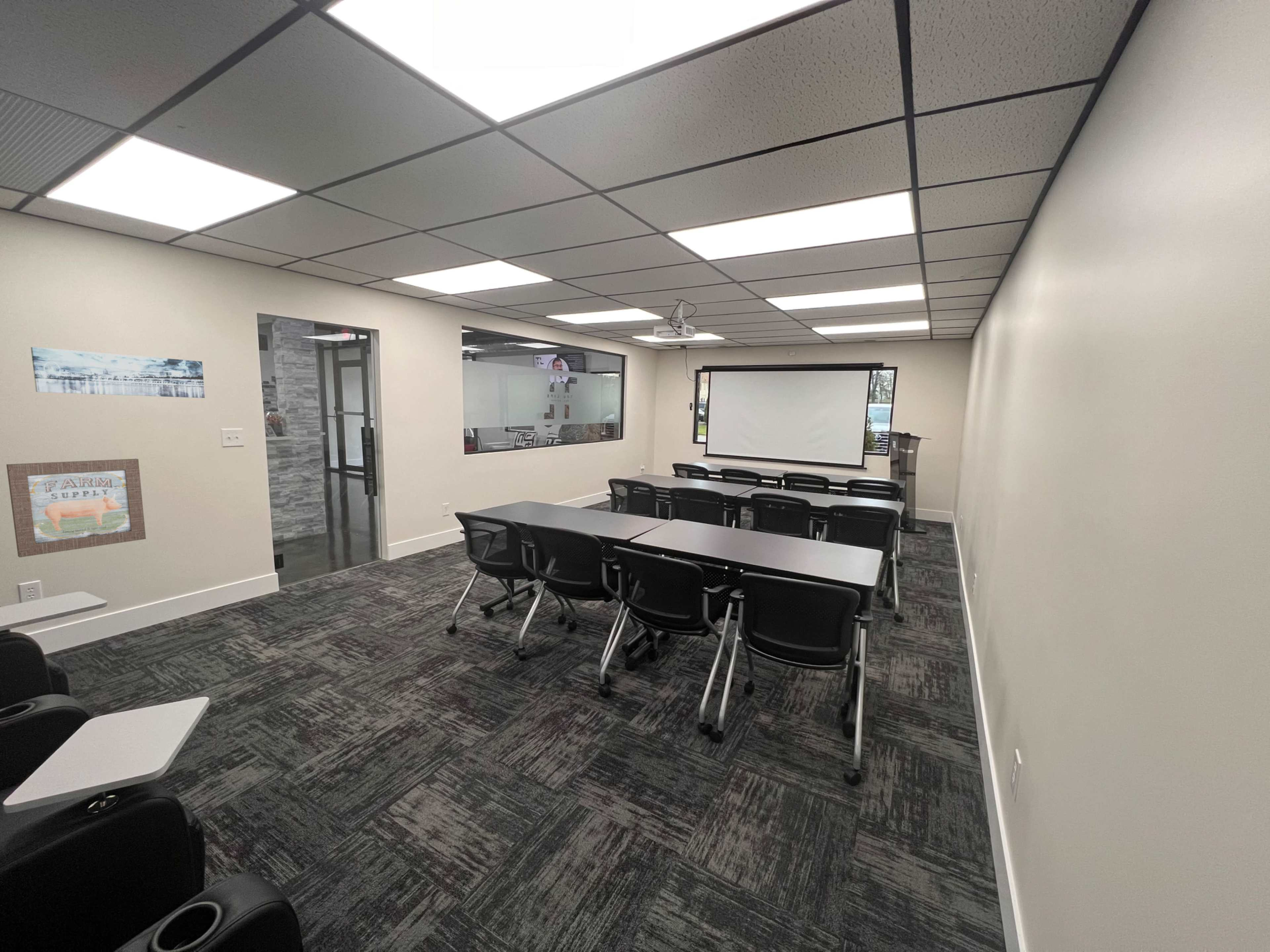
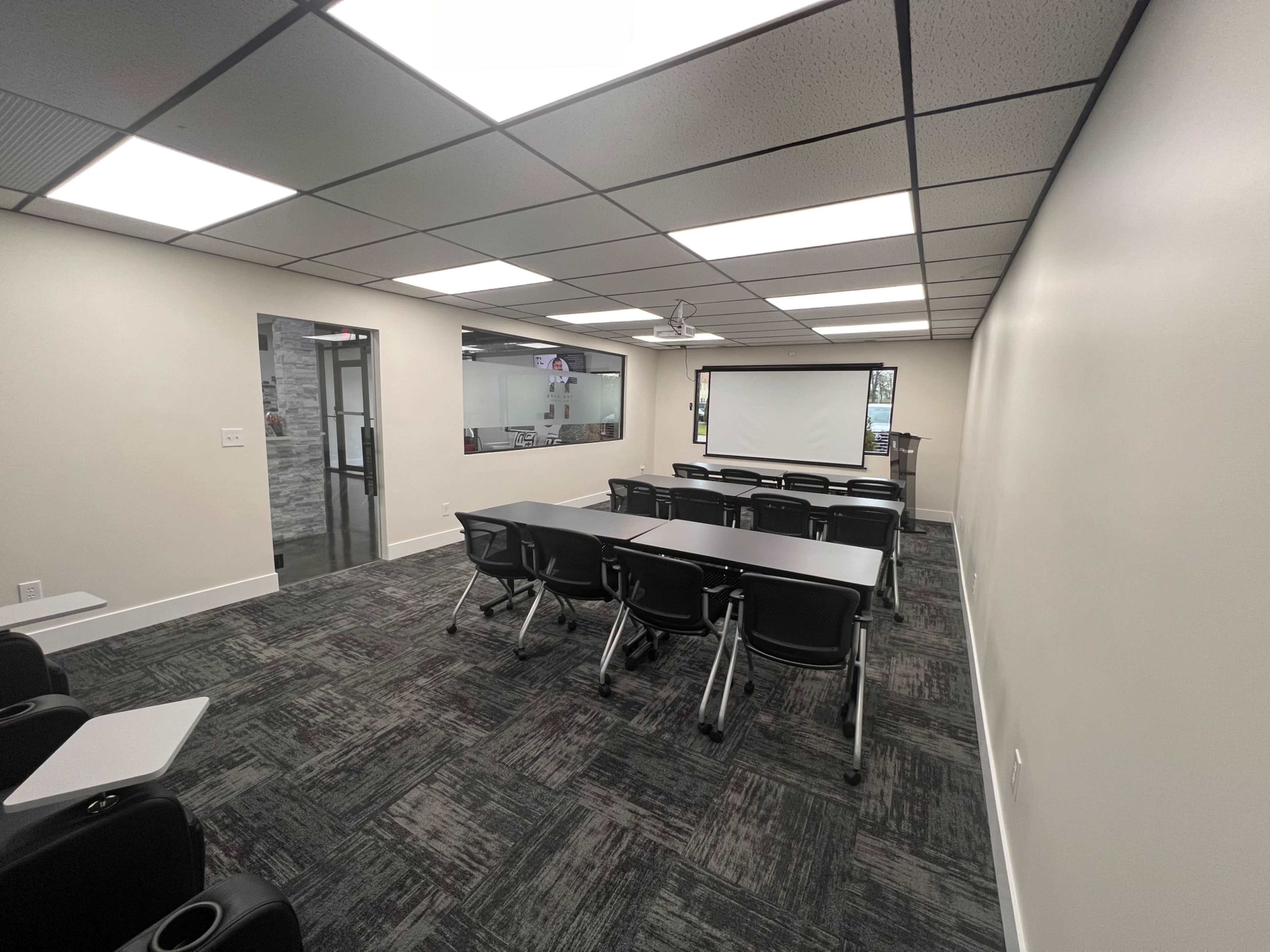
- wall art [30,346,205,398]
- wall art [6,458,146,558]
